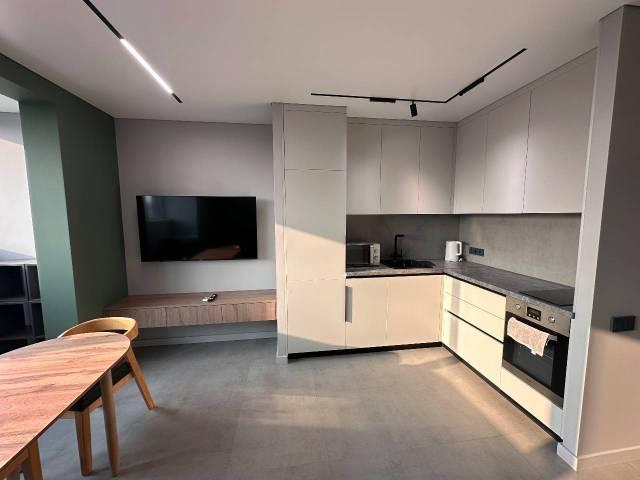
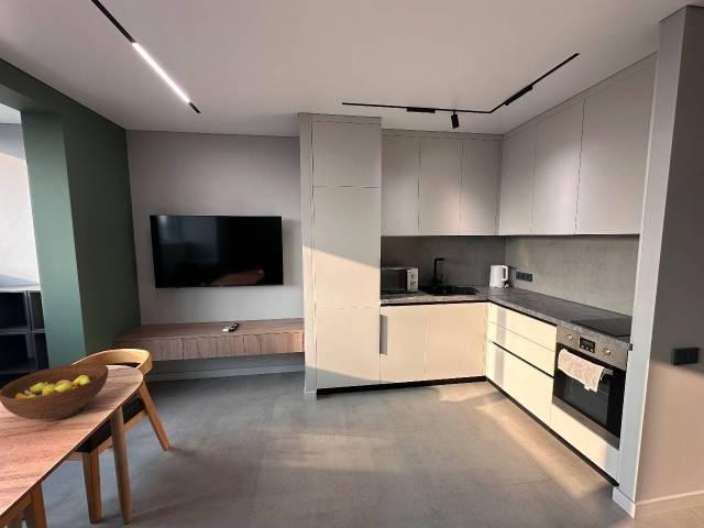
+ fruit bowl [0,362,110,422]
